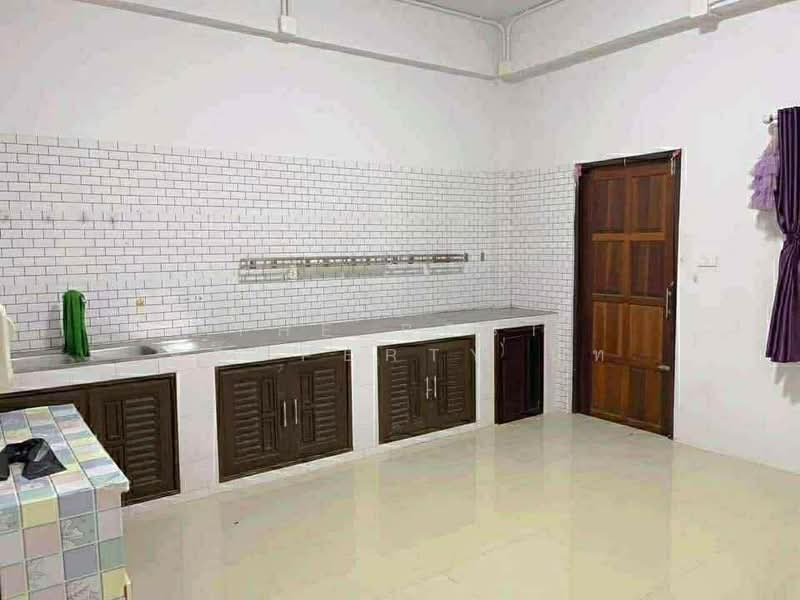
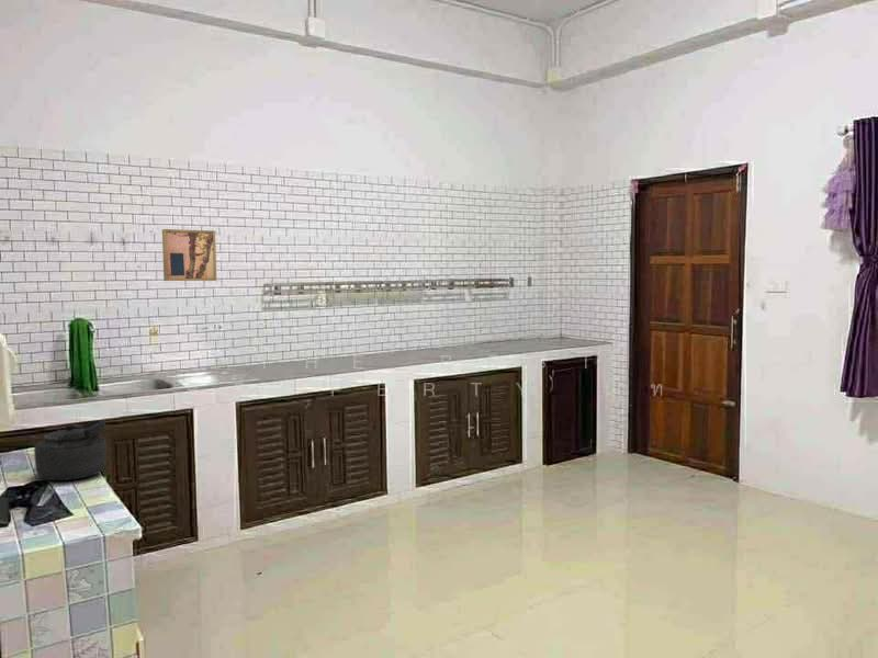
+ kettle [33,419,108,481]
+ wall art [161,228,217,282]
